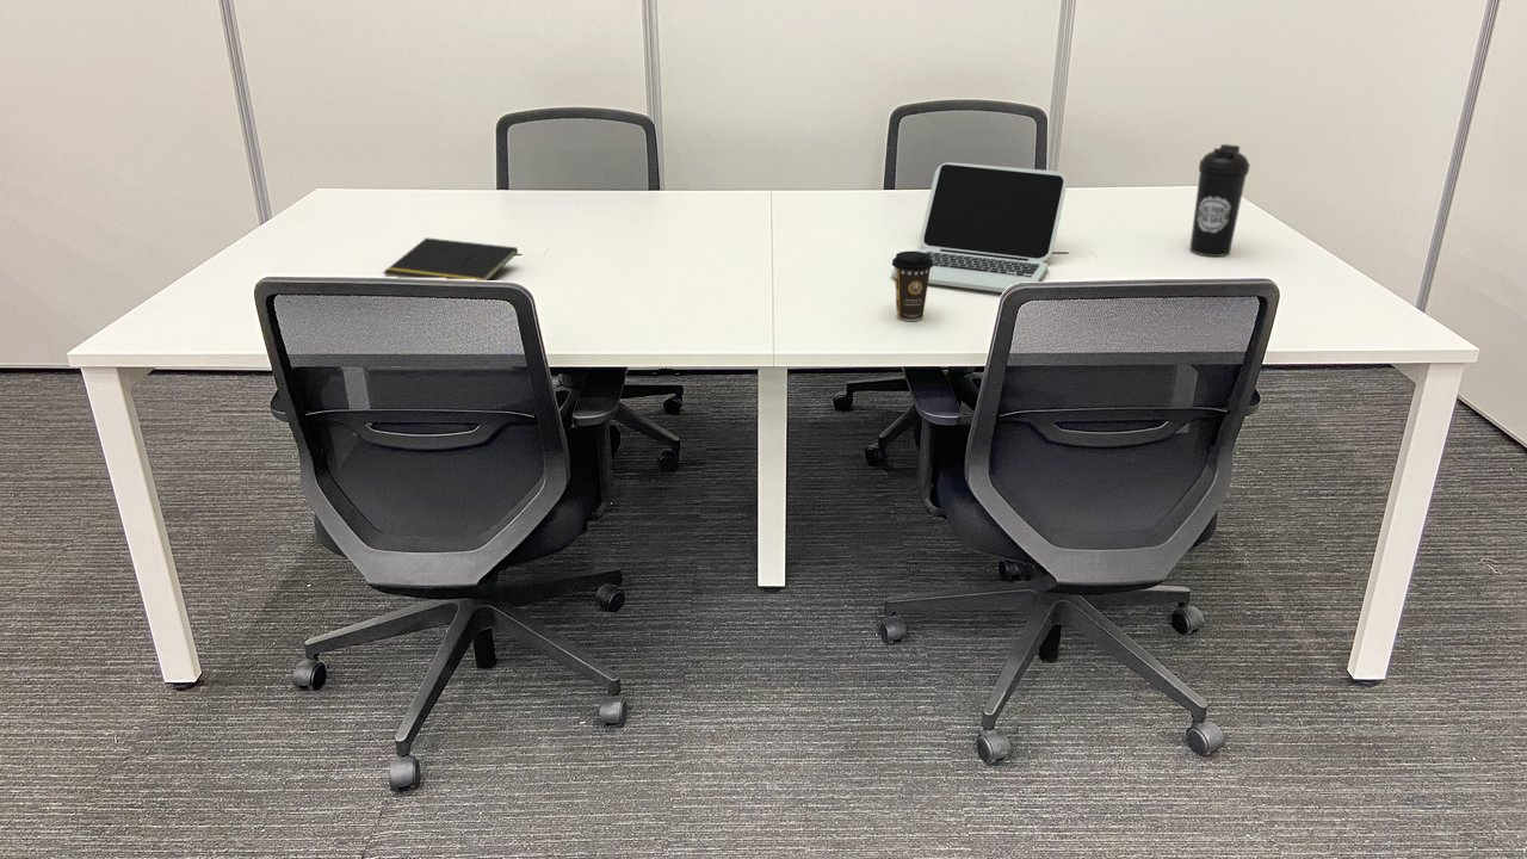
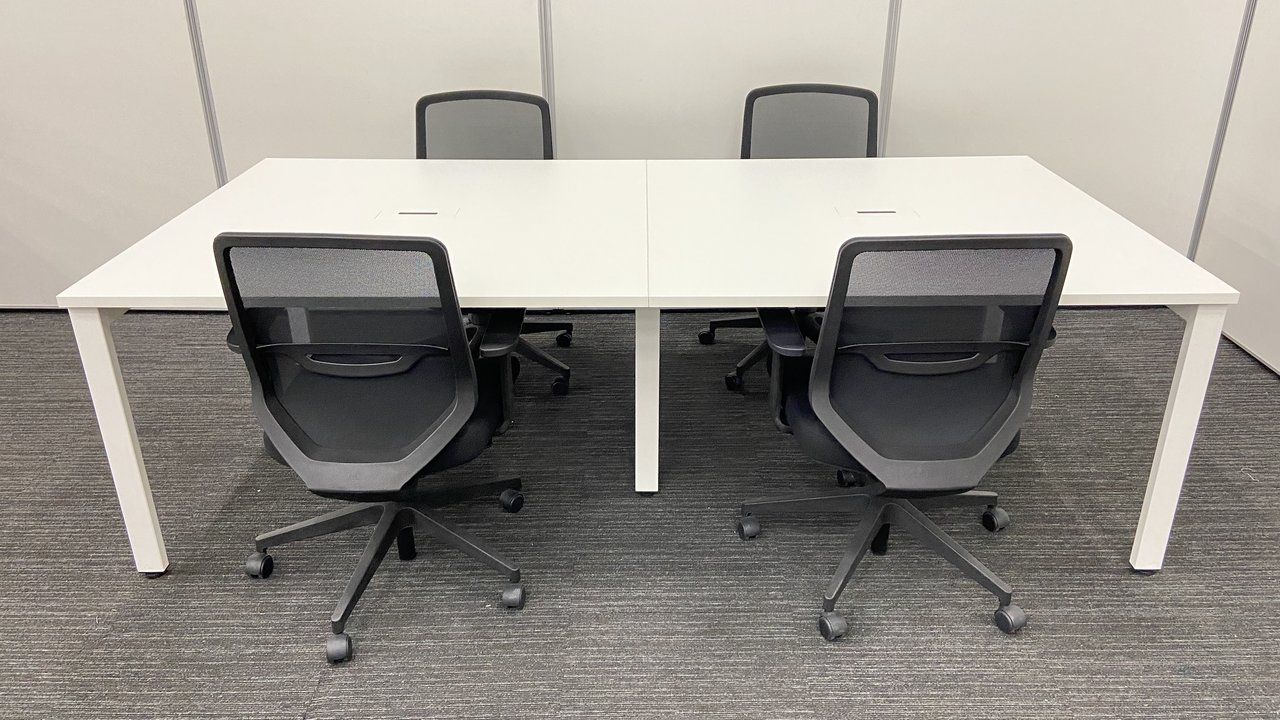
- water bottle [1188,143,1251,258]
- notepad [382,236,519,282]
- coffee cup [891,251,933,322]
- laptop [891,161,1068,293]
